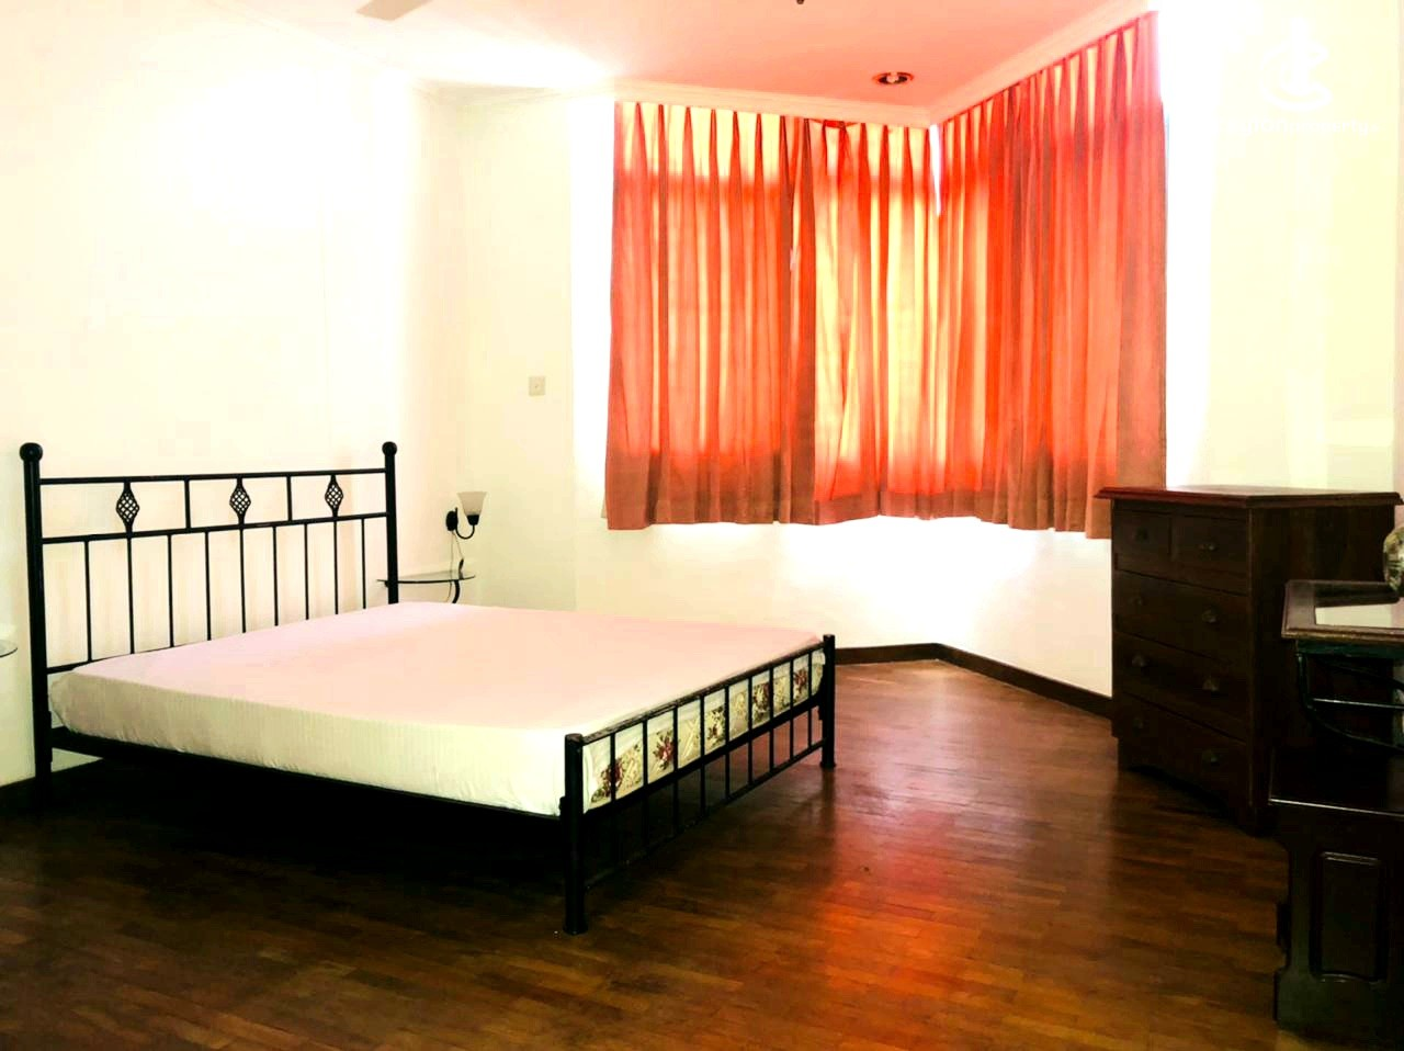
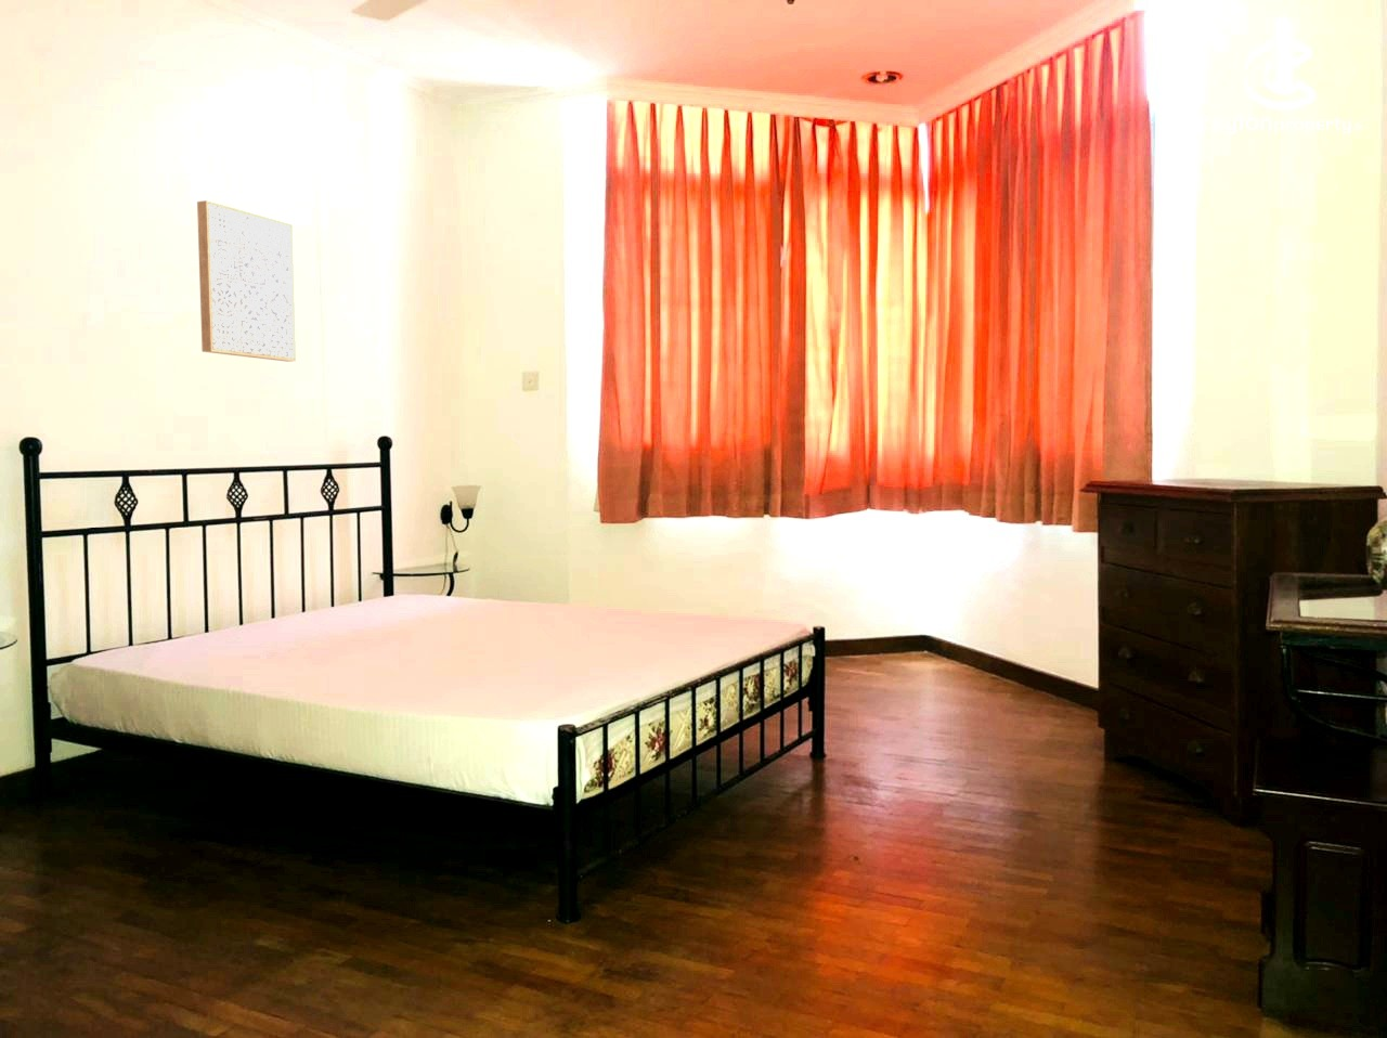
+ wall art [196,200,297,363]
